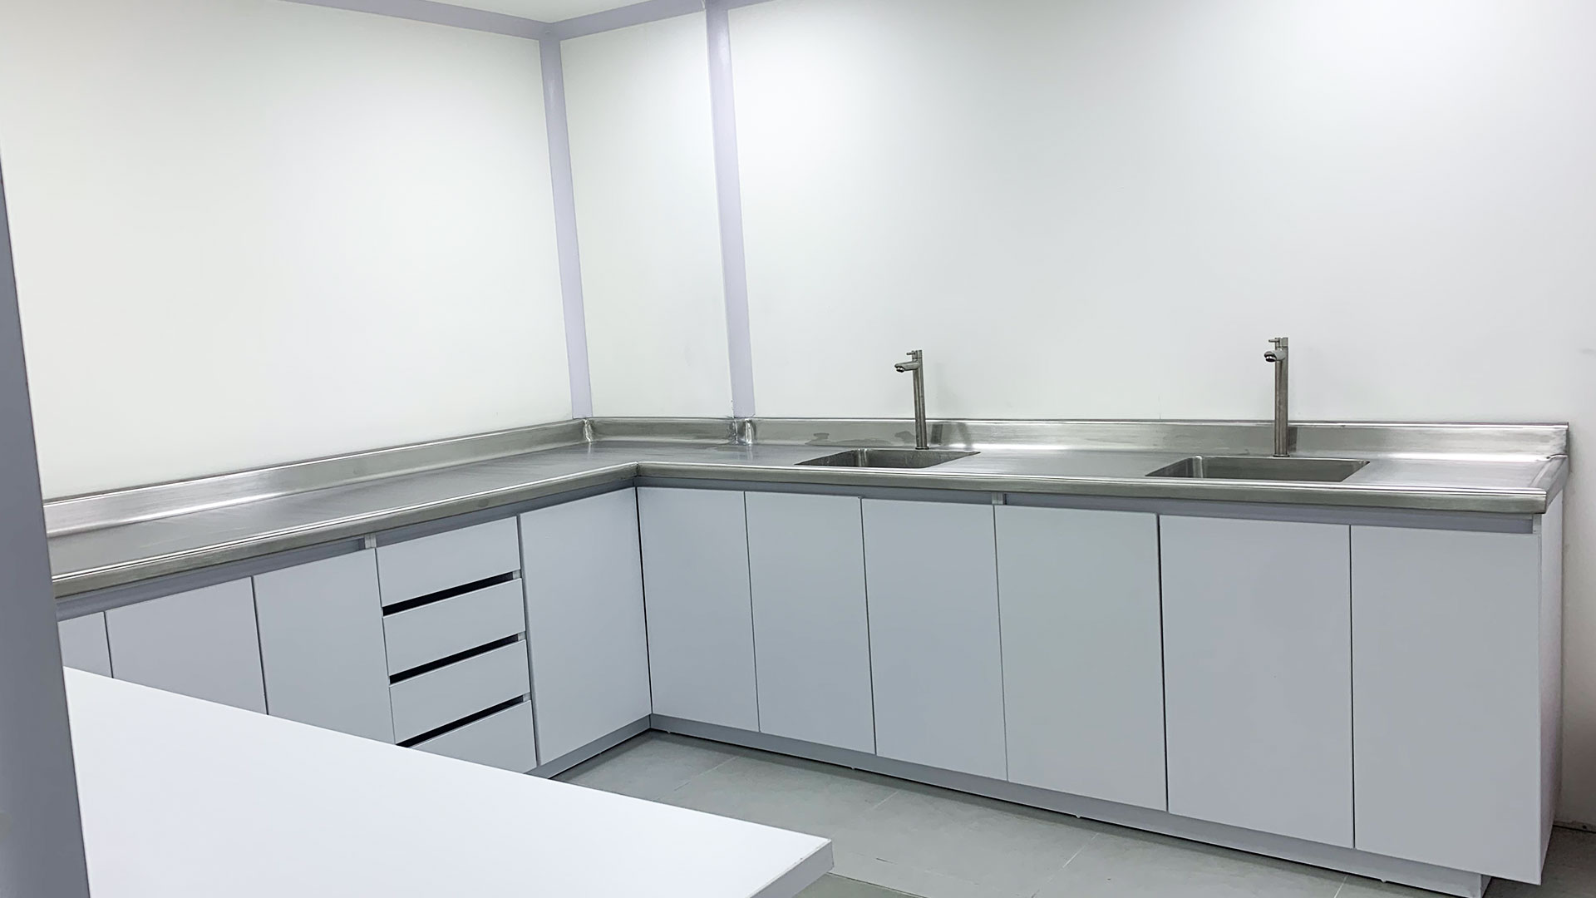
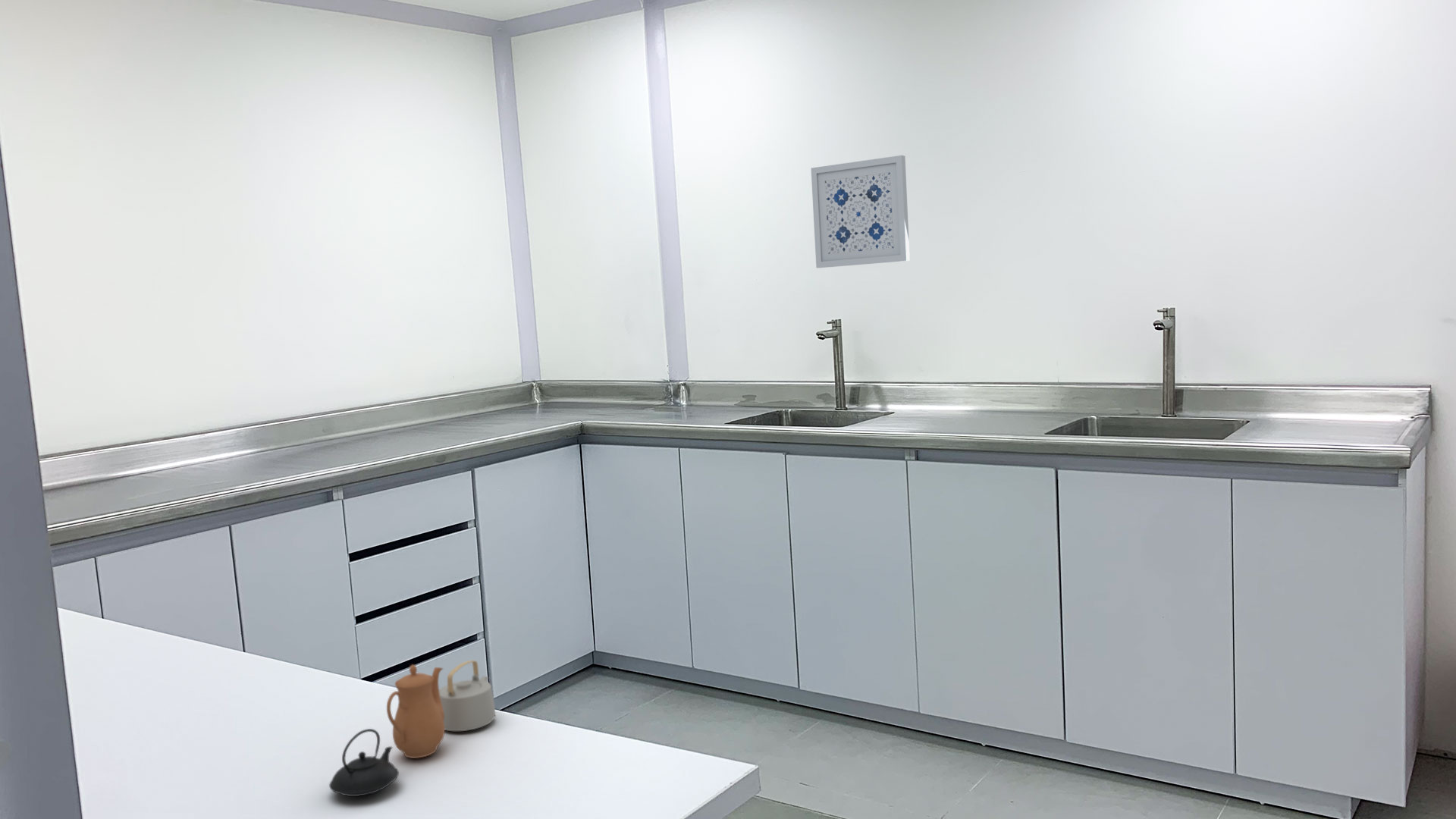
+ wall art [811,155,911,268]
+ teapot [328,660,496,797]
